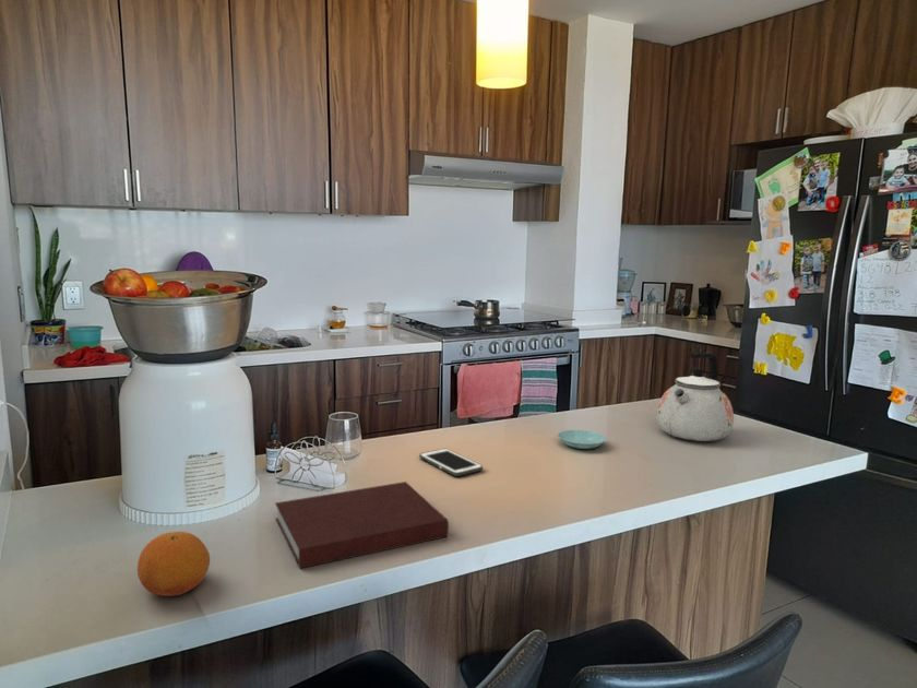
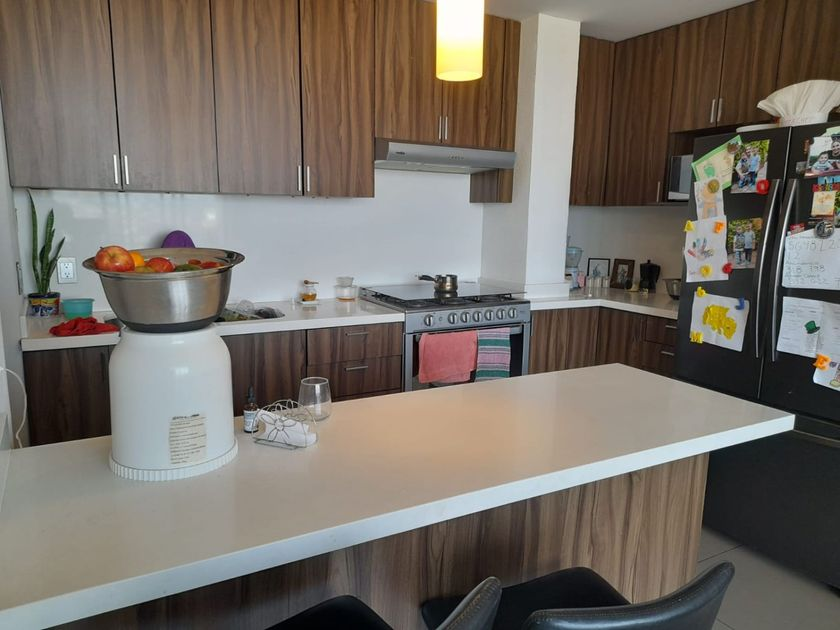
- cell phone [418,448,484,477]
- saucer [557,429,607,450]
- fruit [136,531,211,597]
- notebook [274,481,450,569]
- kettle [656,352,735,442]
